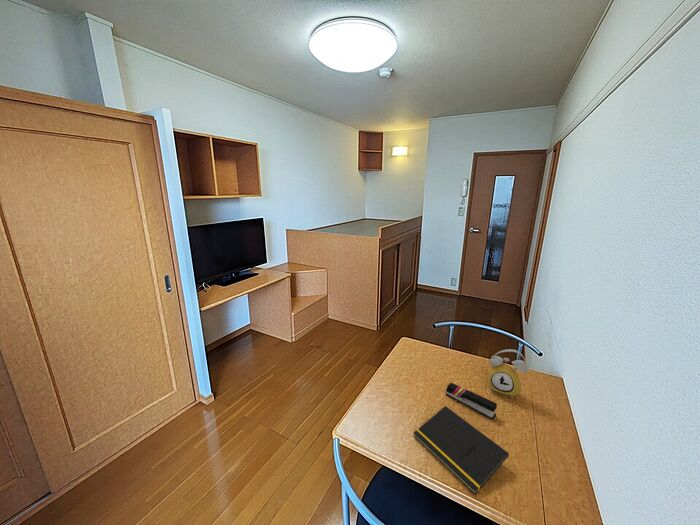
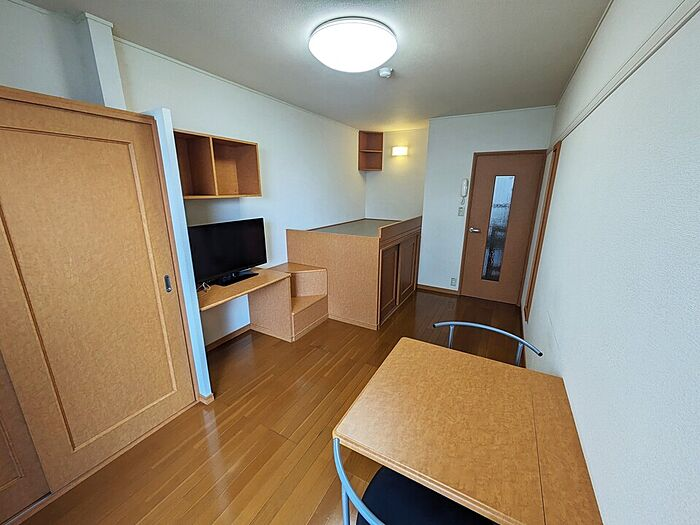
- alarm clock [488,348,529,398]
- notepad [413,405,510,495]
- stapler [445,382,498,421]
